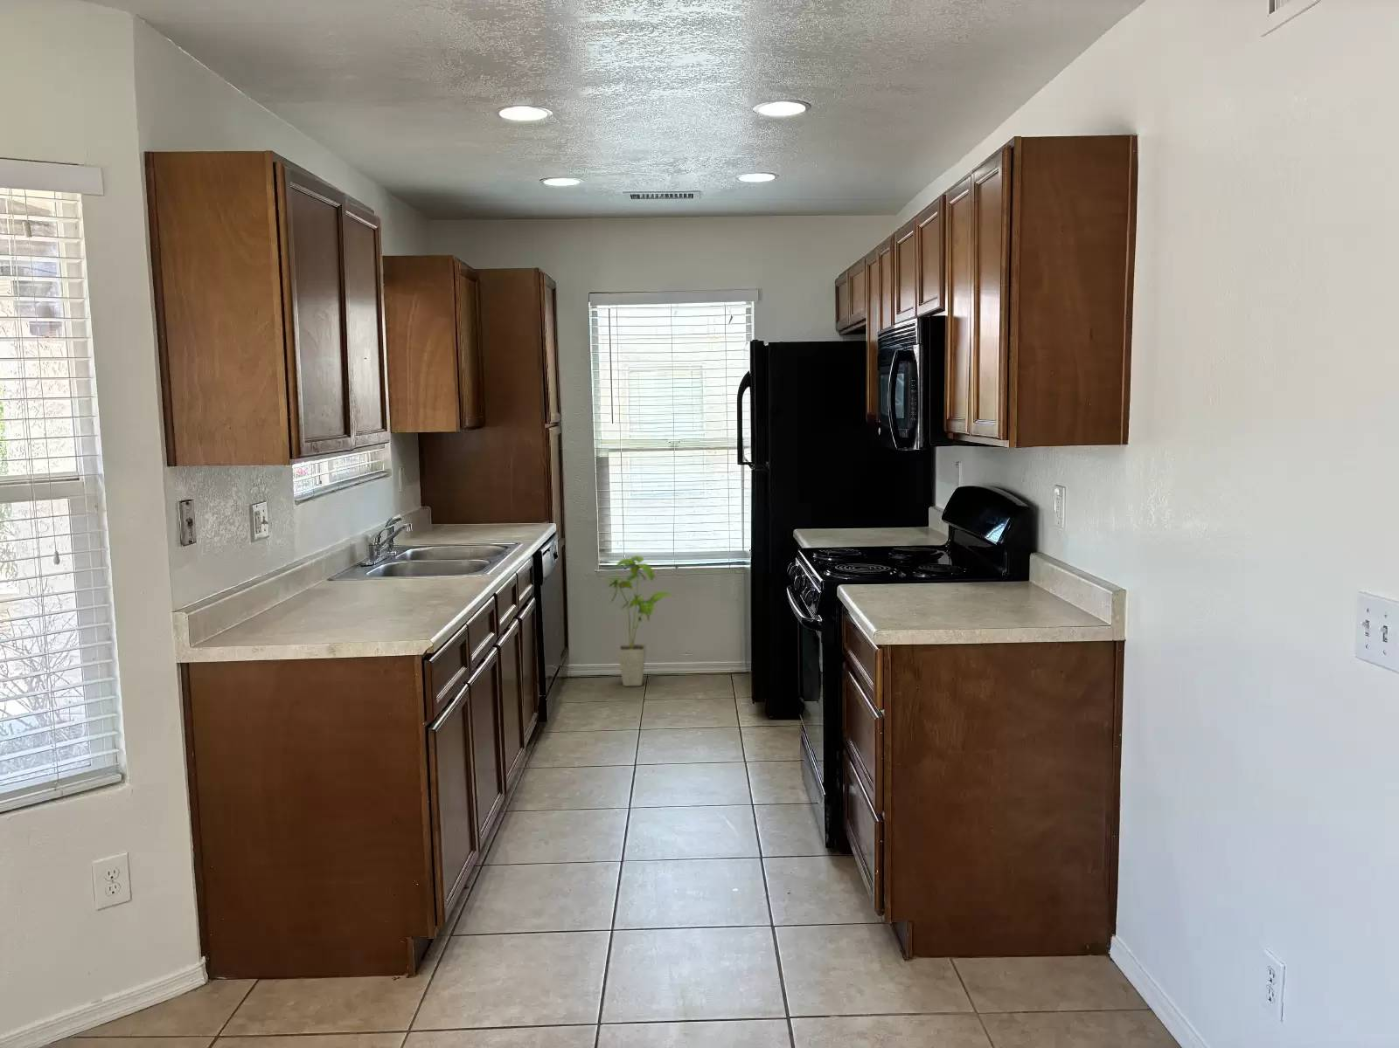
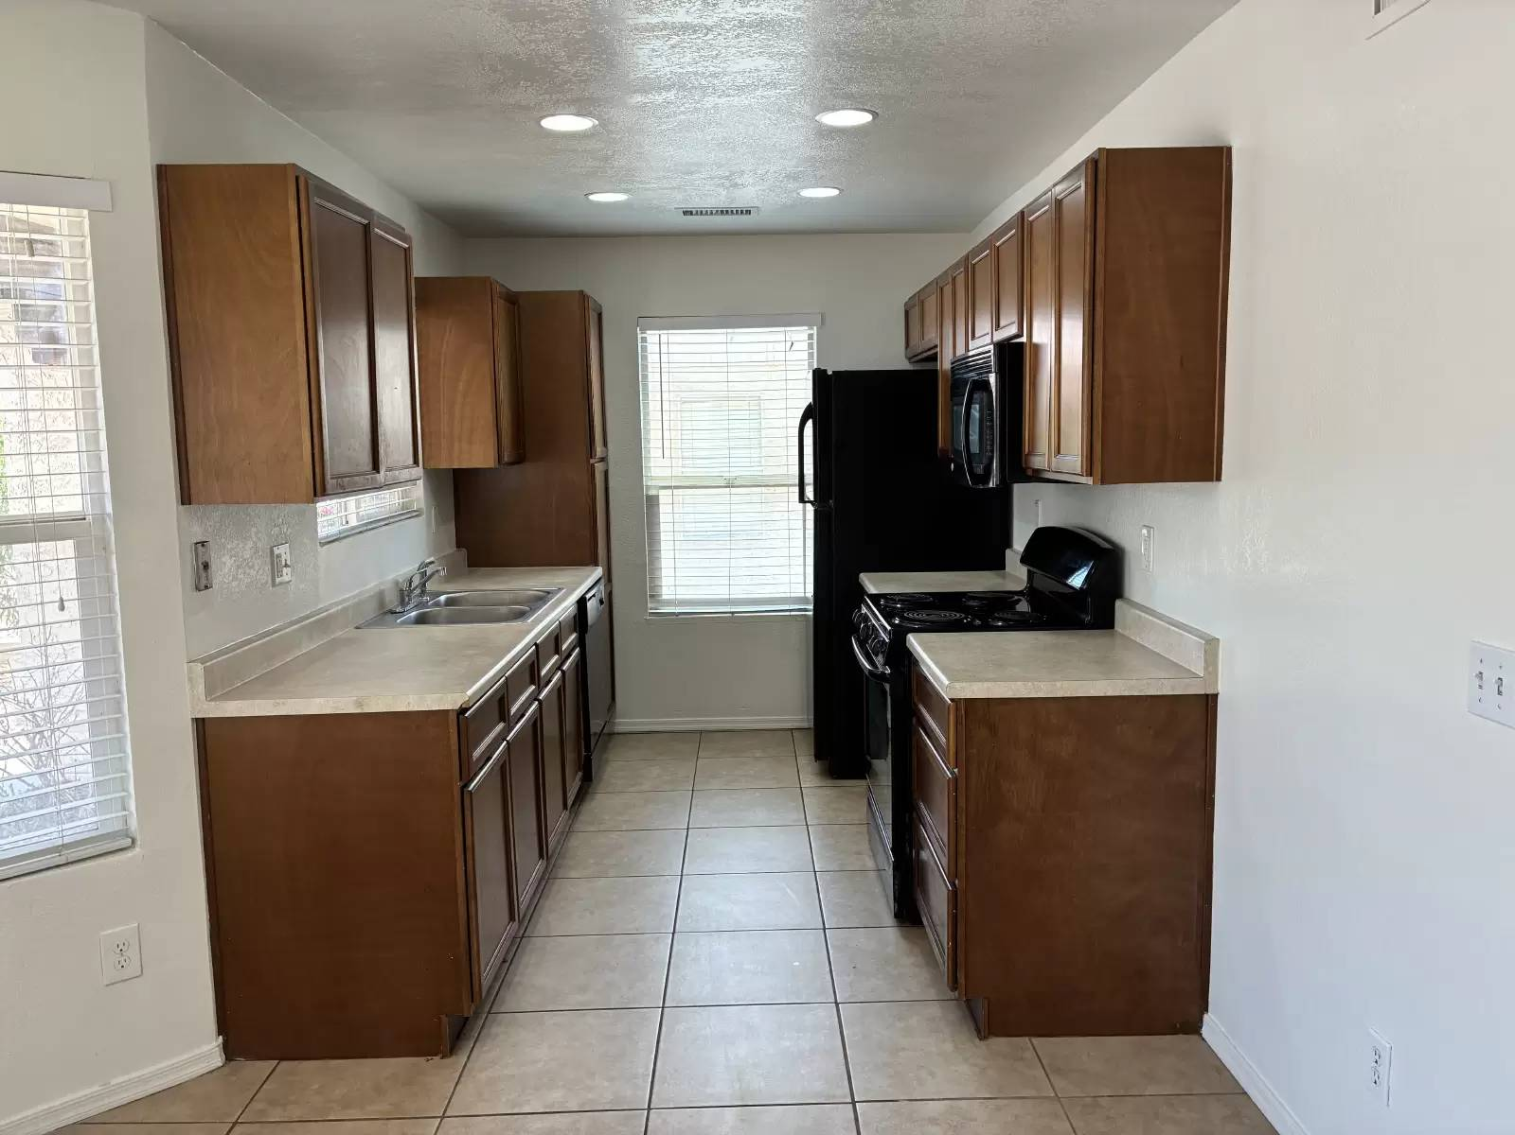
- house plant [605,556,676,687]
